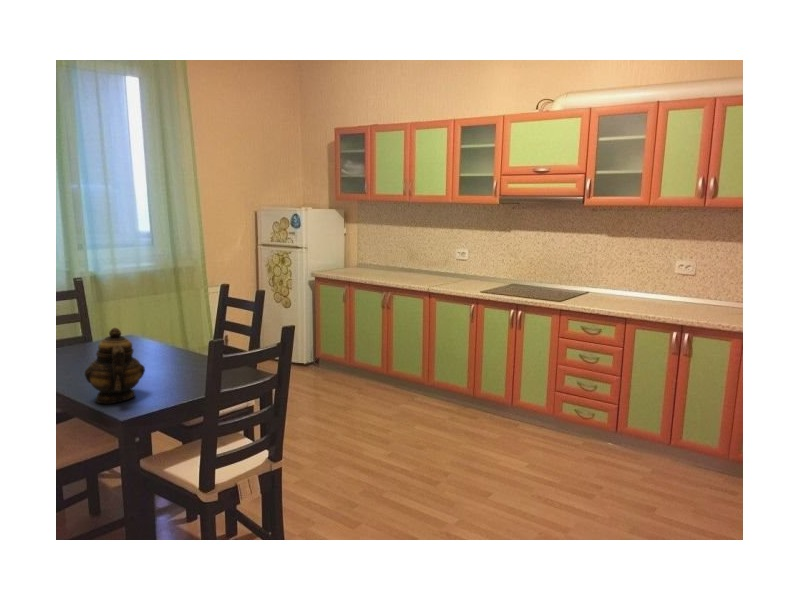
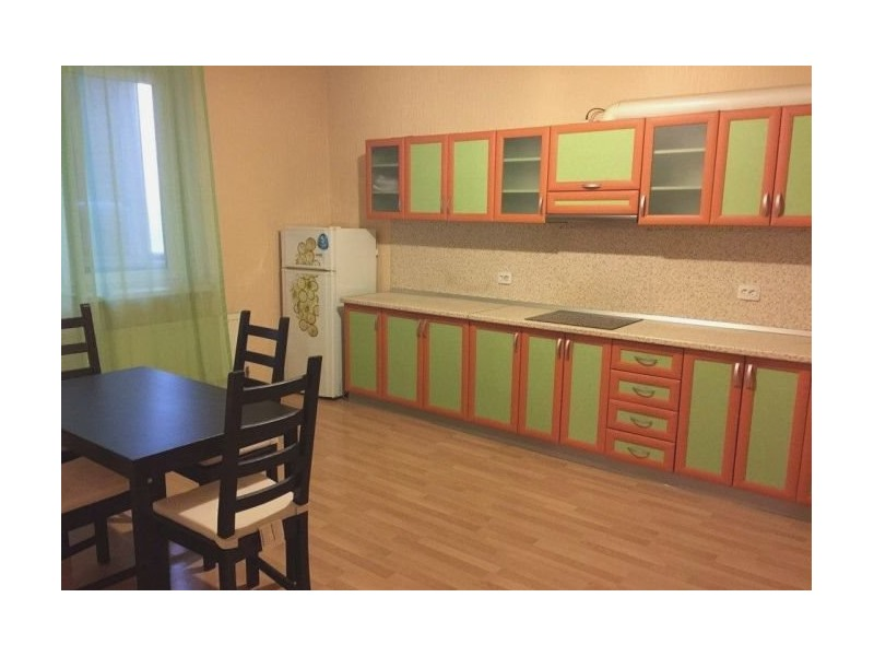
- teapot [84,327,146,404]
